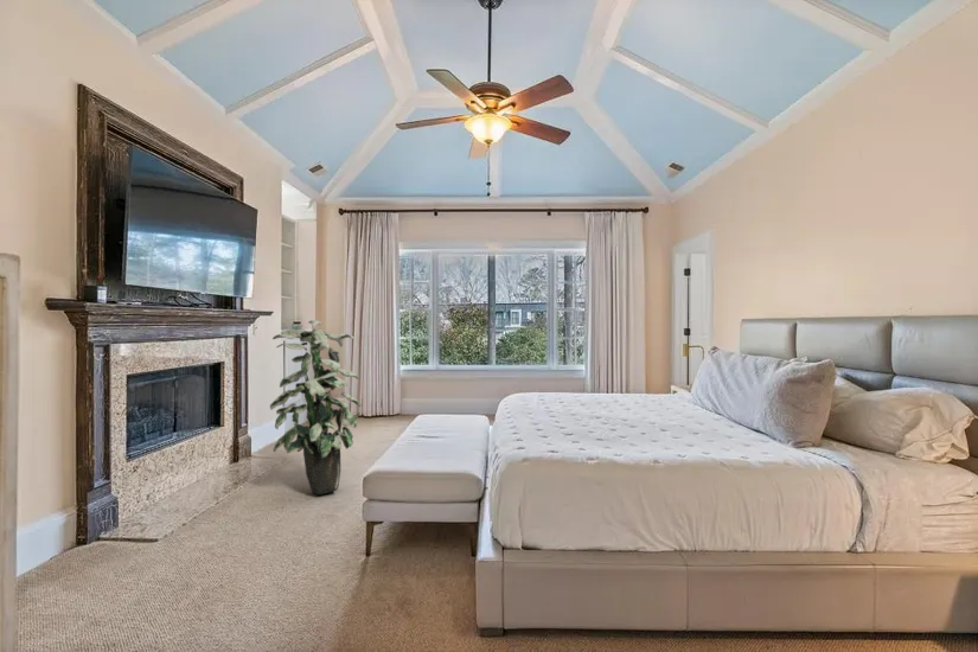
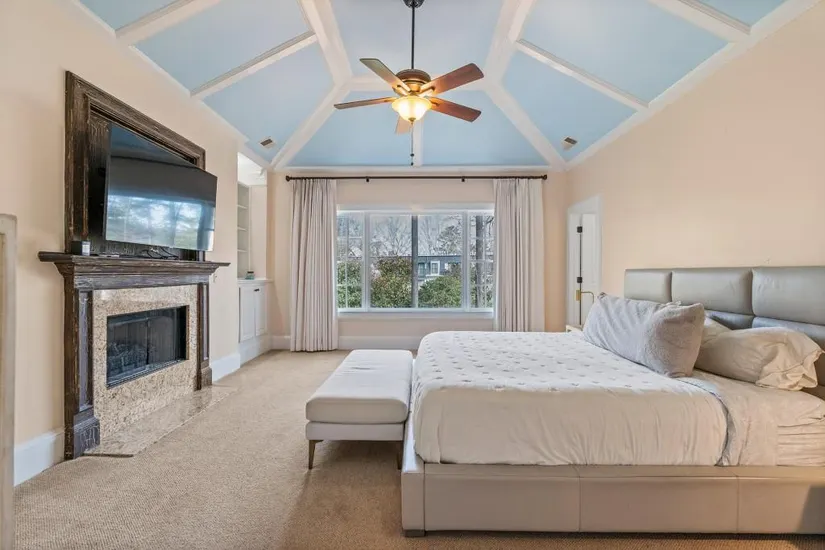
- indoor plant [269,319,363,496]
